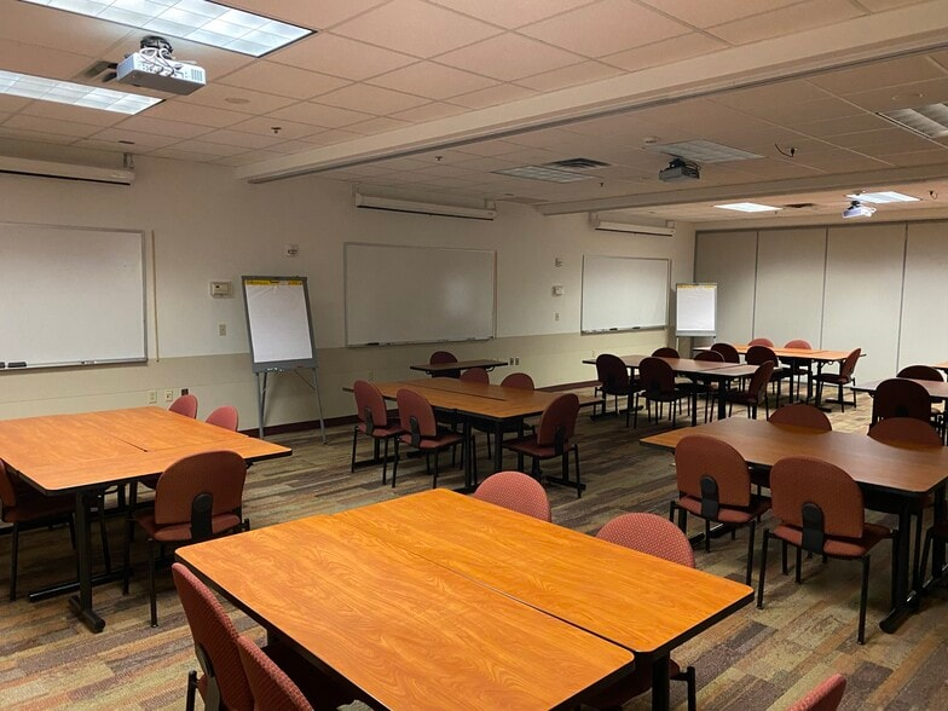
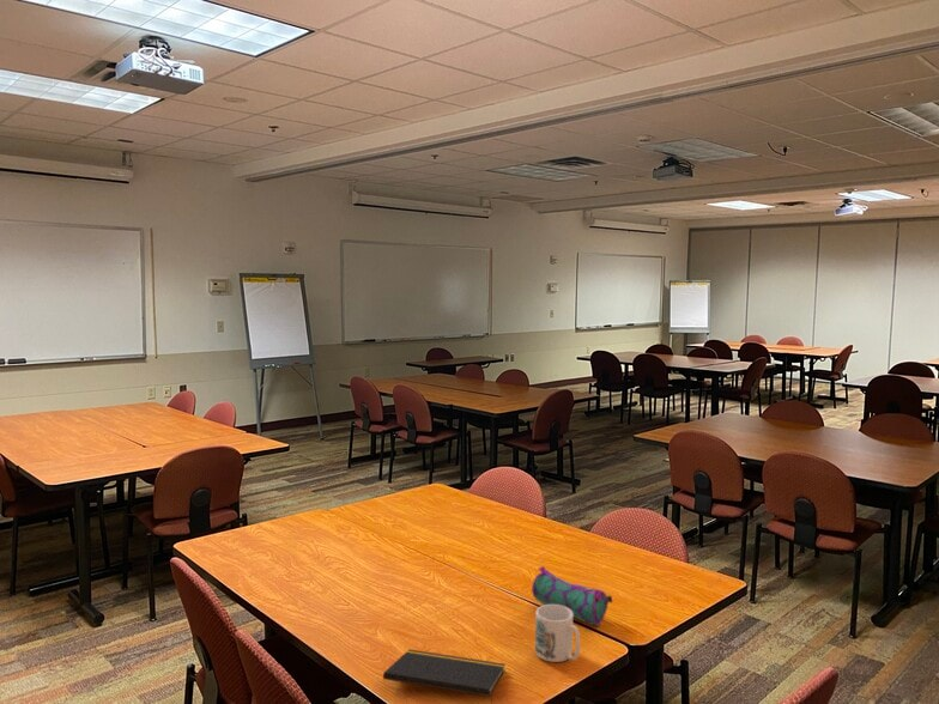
+ pencil case [531,565,613,627]
+ notepad [382,648,507,704]
+ mug [534,605,581,663]
